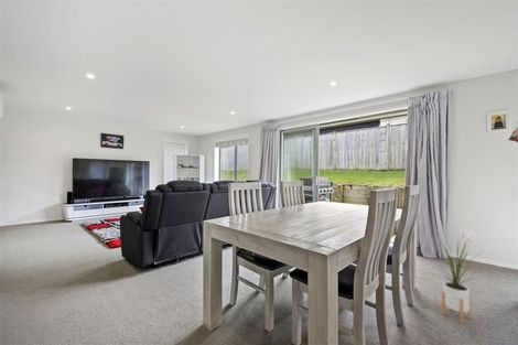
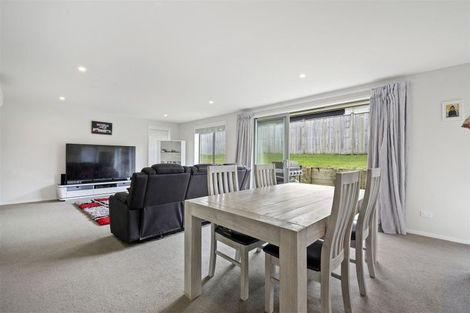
- house plant [429,236,488,324]
